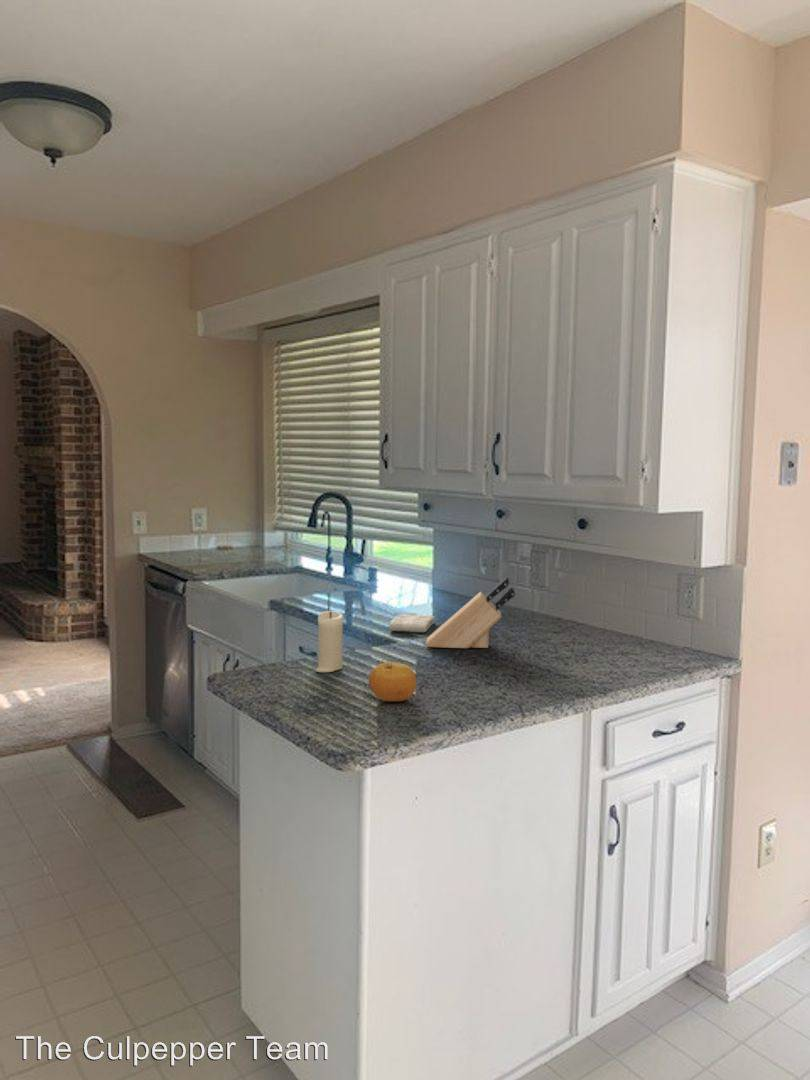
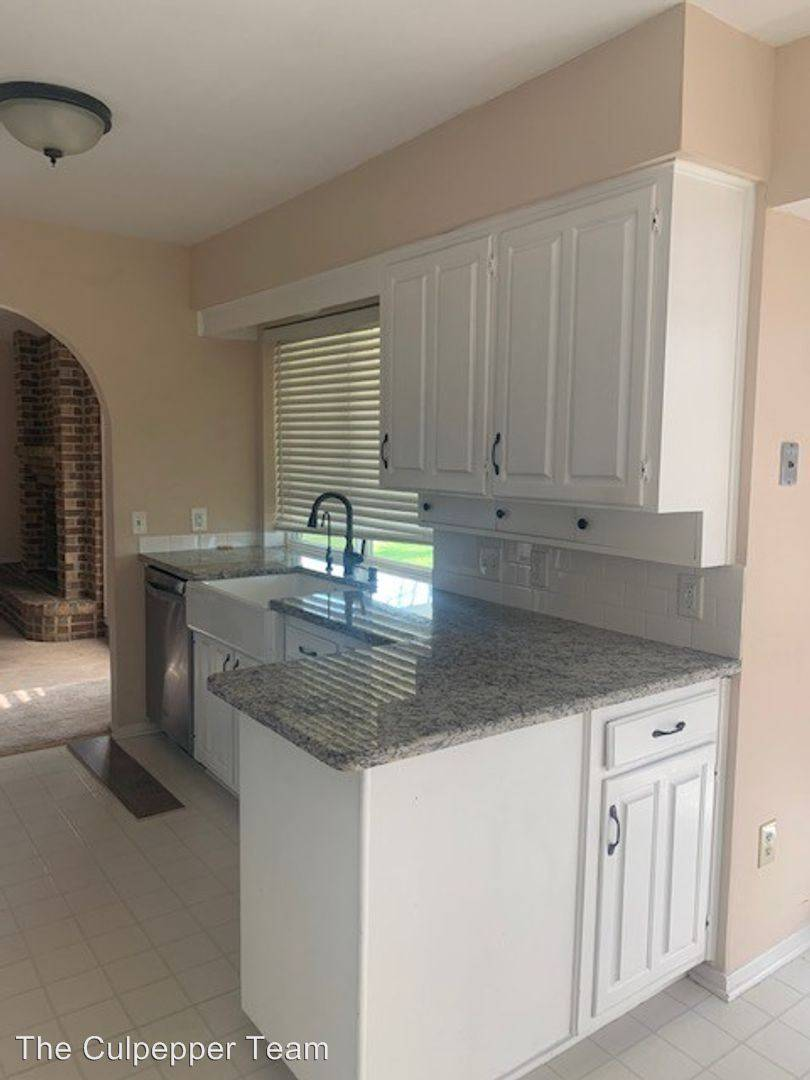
- knife block [424,576,516,649]
- candle [315,610,344,673]
- fruit [368,661,418,702]
- washcloth [388,613,436,634]
